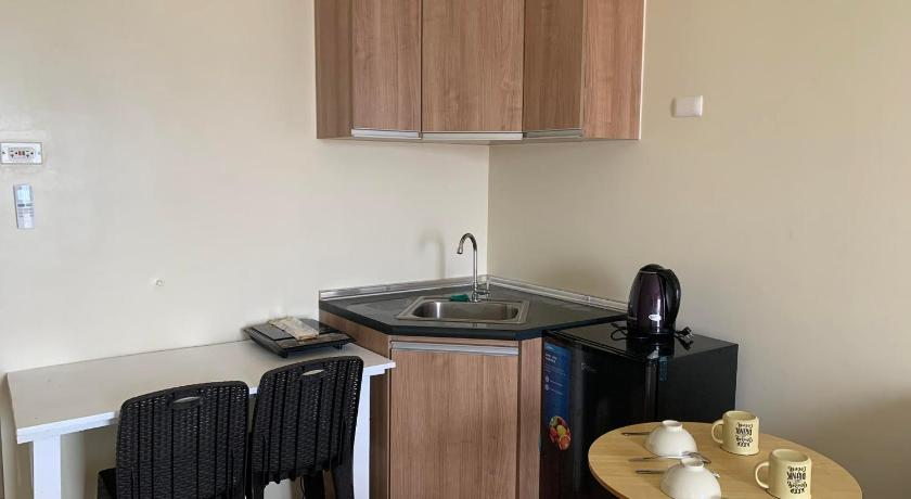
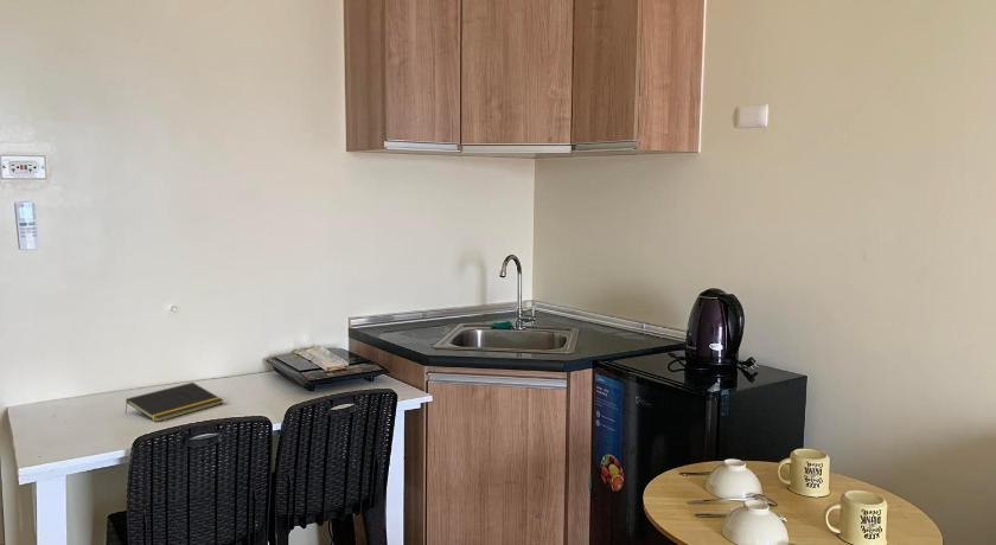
+ notepad [124,382,224,423]
